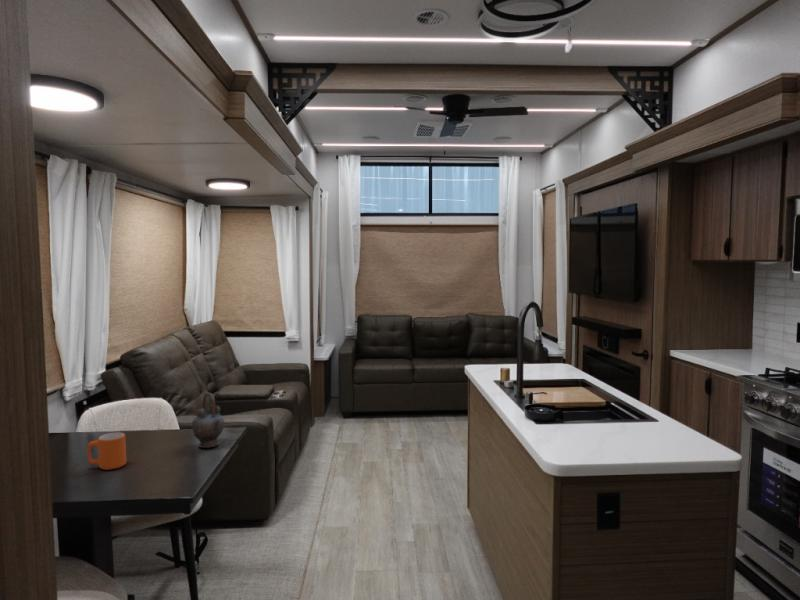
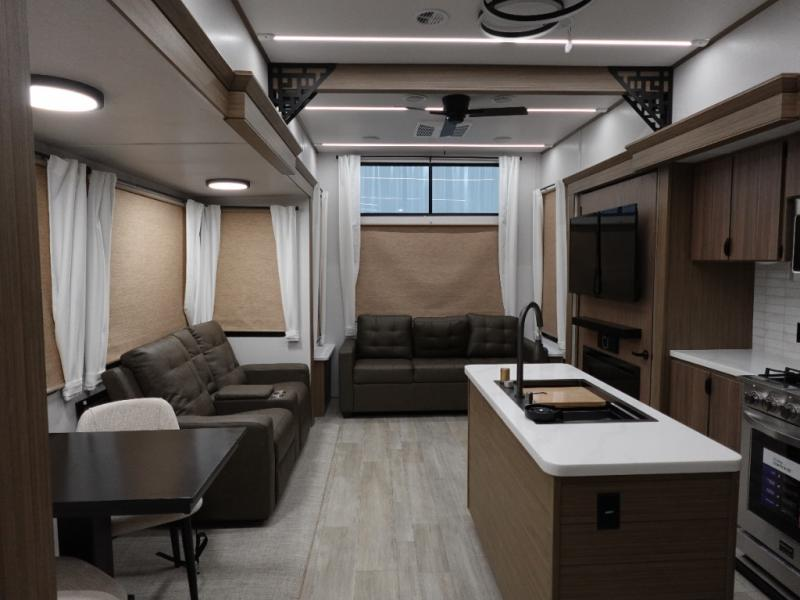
- mug [87,432,127,471]
- teapot [191,392,225,449]
